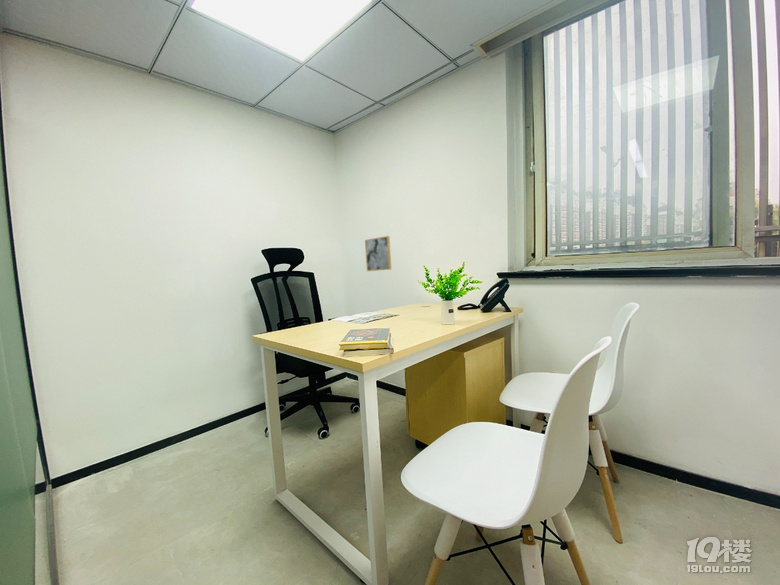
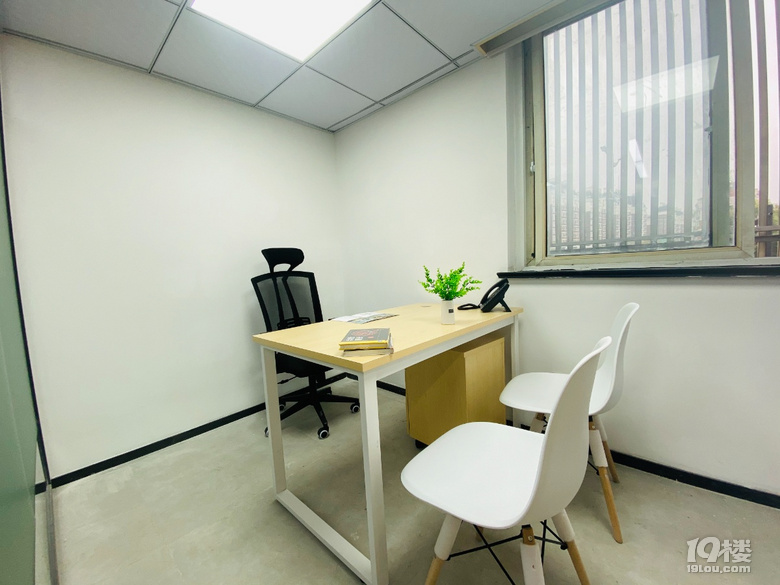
- wall art [364,235,392,272]
